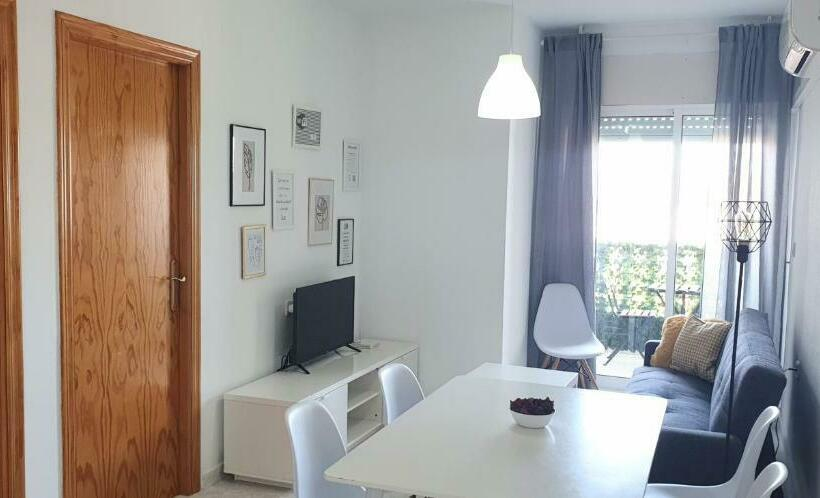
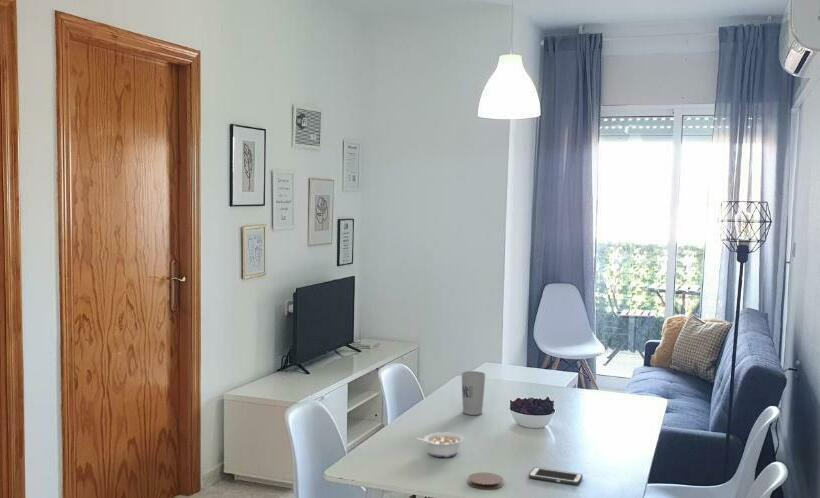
+ cell phone [528,466,583,486]
+ legume [417,431,465,458]
+ coaster [467,471,504,490]
+ cup [460,370,486,416]
